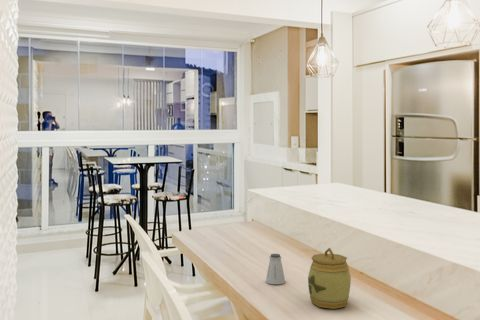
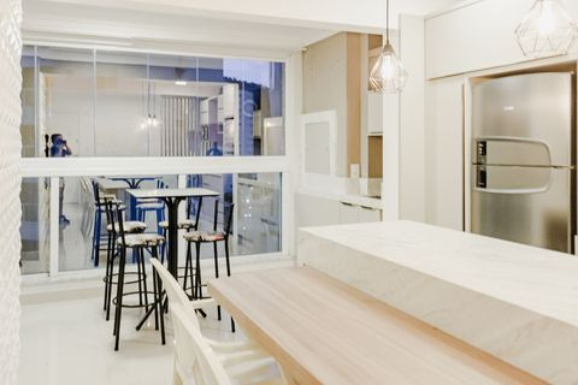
- saltshaker [265,253,286,285]
- jar [307,247,352,310]
